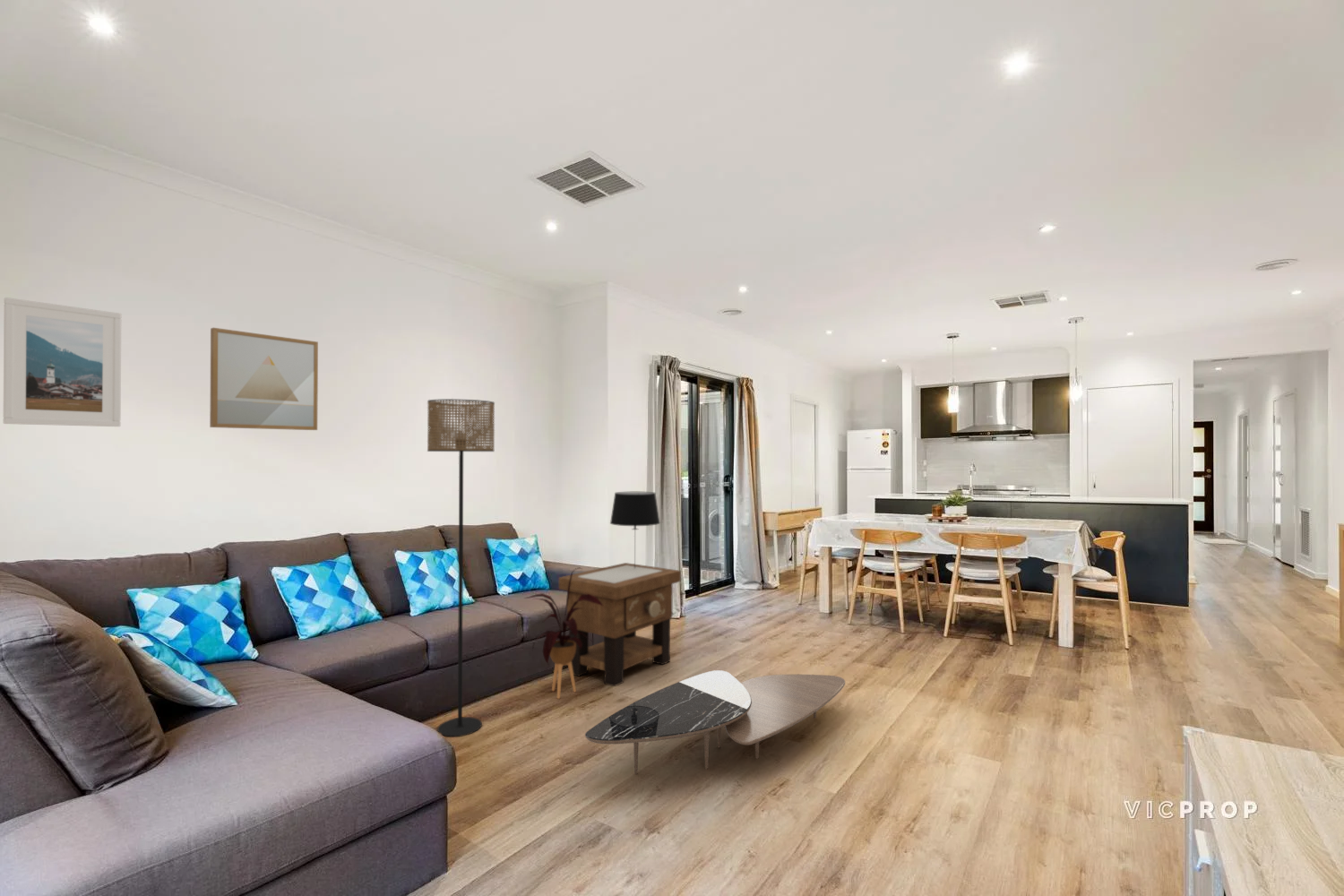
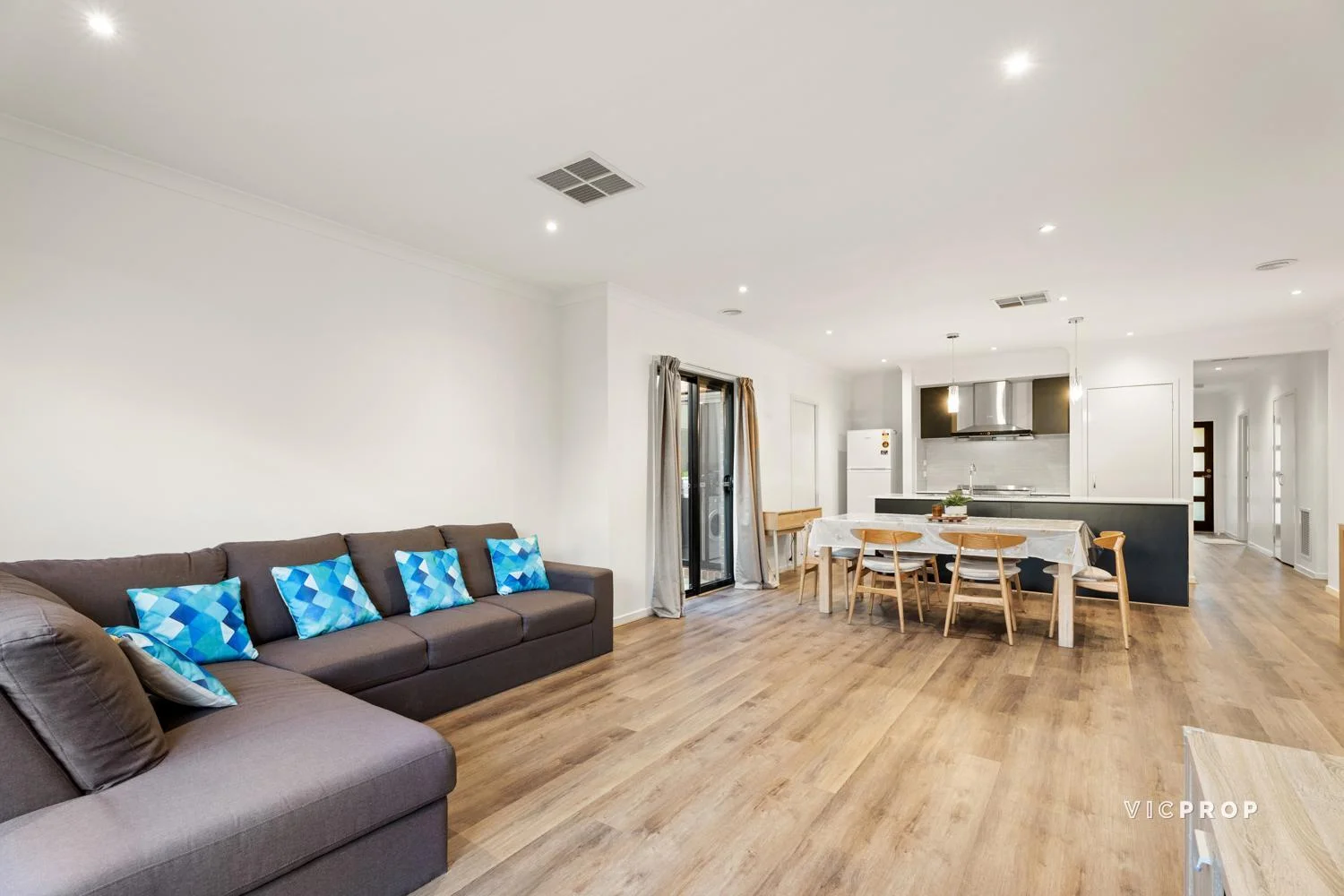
- wall art [209,327,319,431]
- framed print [3,297,122,427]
- table lamp [609,491,661,568]
- side table [558,562,682,687]
- coffee table [584,669,846,775]
- floor lamp [426,398,495,737]
- house plant [523,567,603,700]
